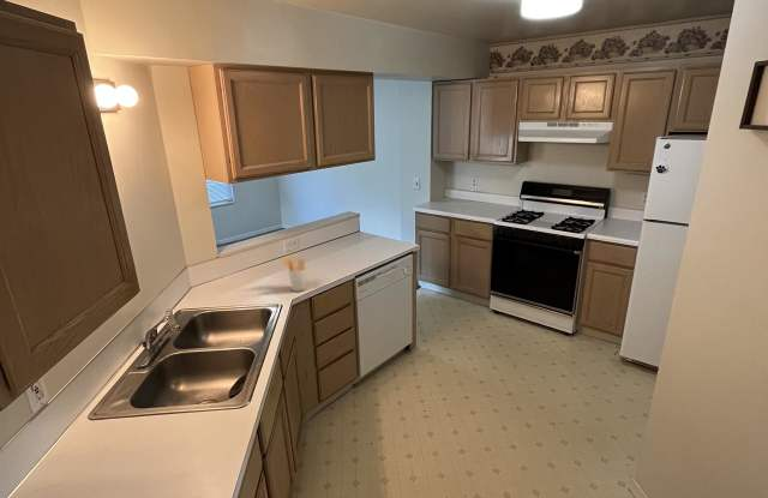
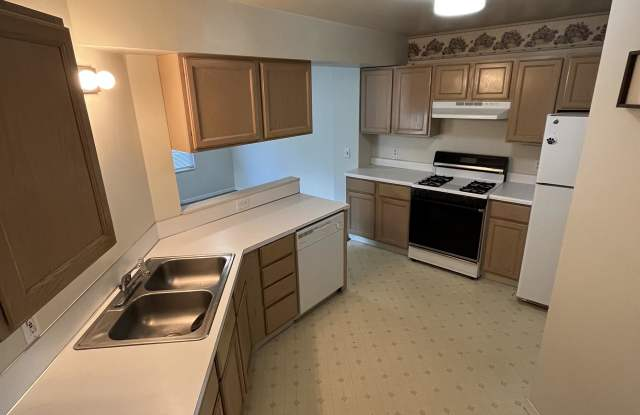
- utensil holder [280,256,307,293]
